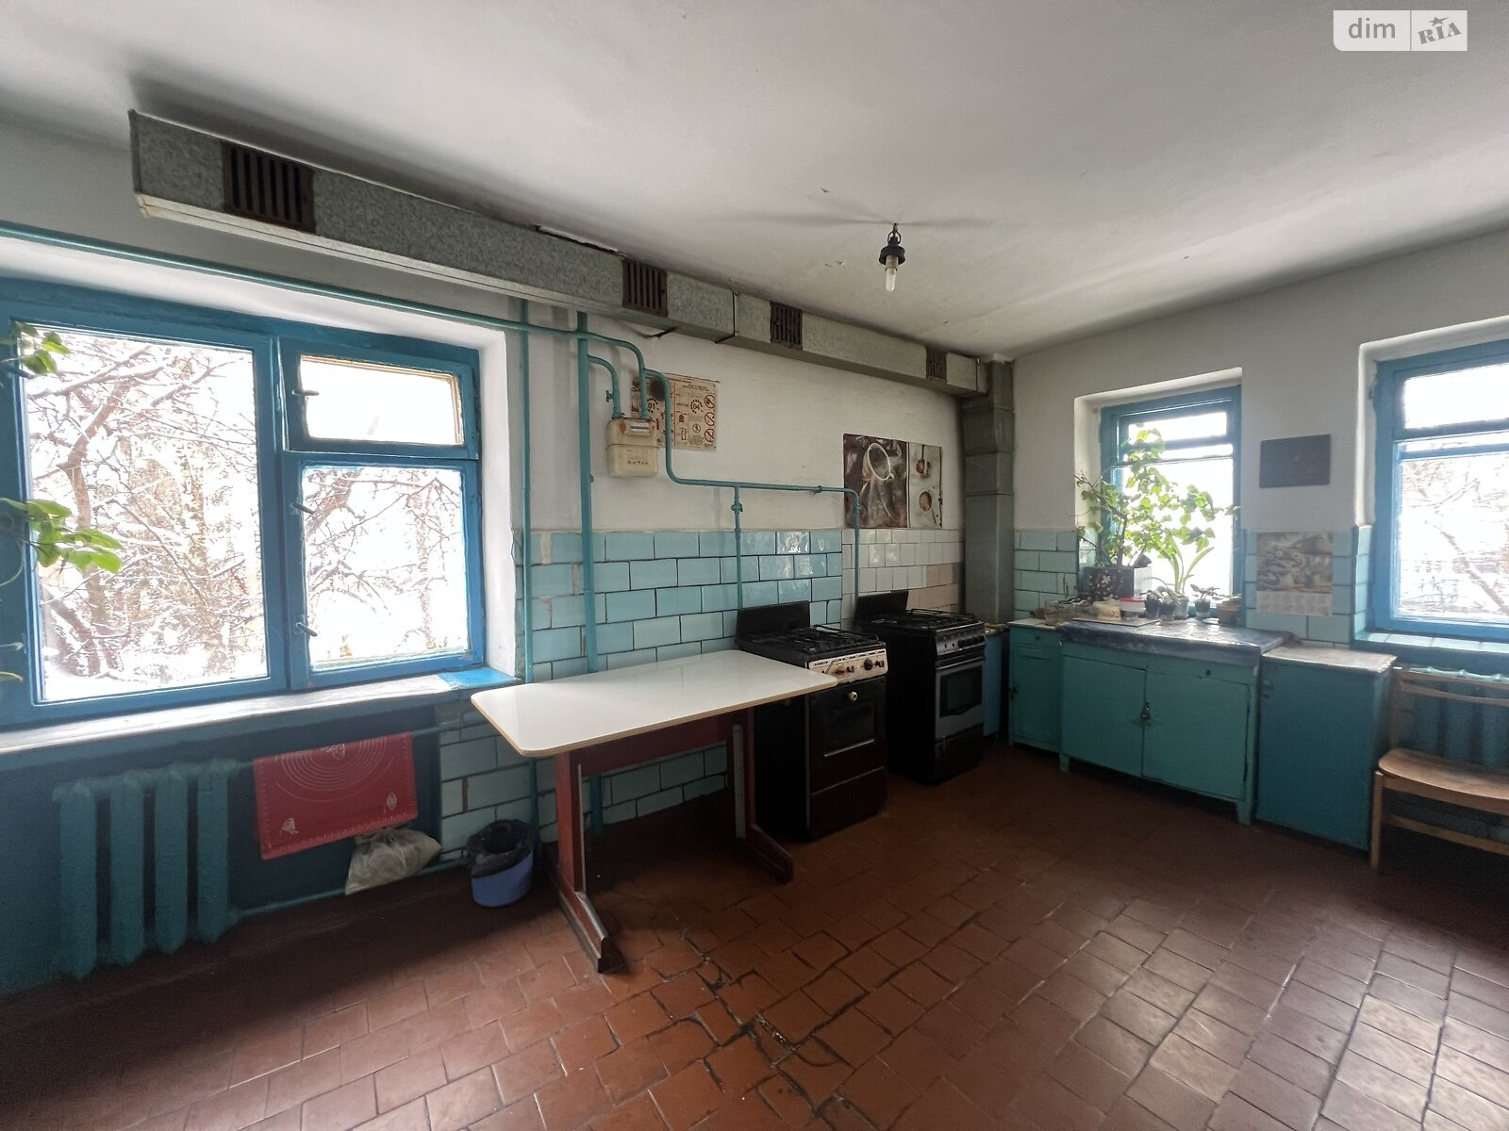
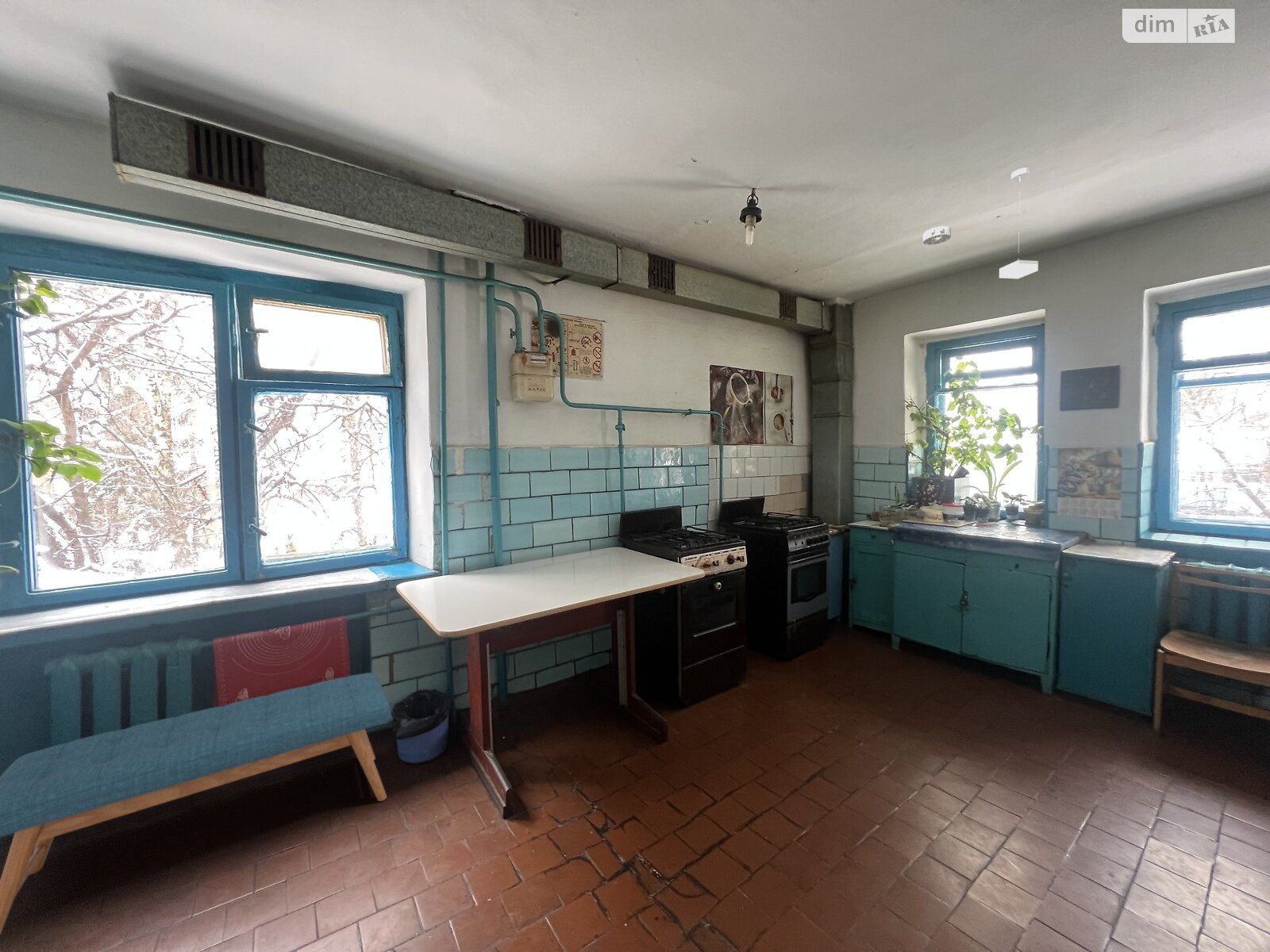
+ smoke detector [922,225,952,246]
+ pendant lamp [999,167,1039,279]
+ bench [0,672,392,935]
